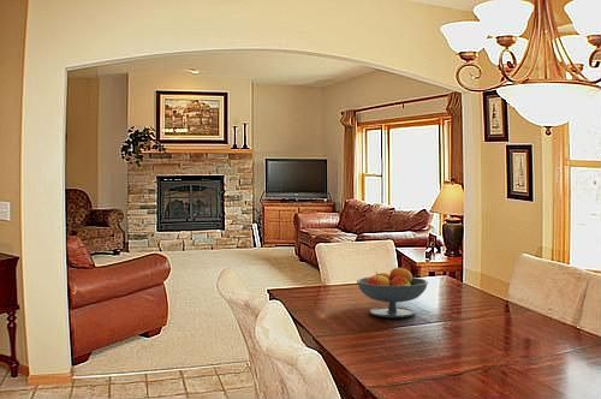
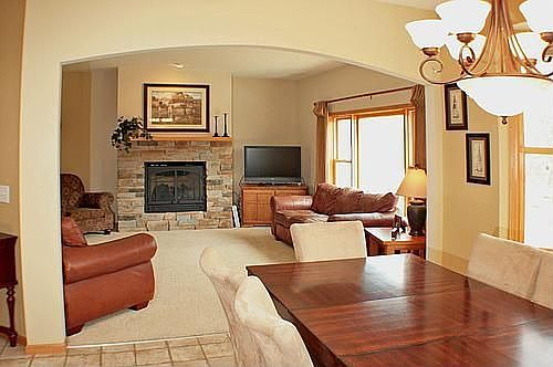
- fruit bowl [356,267,429,318]
